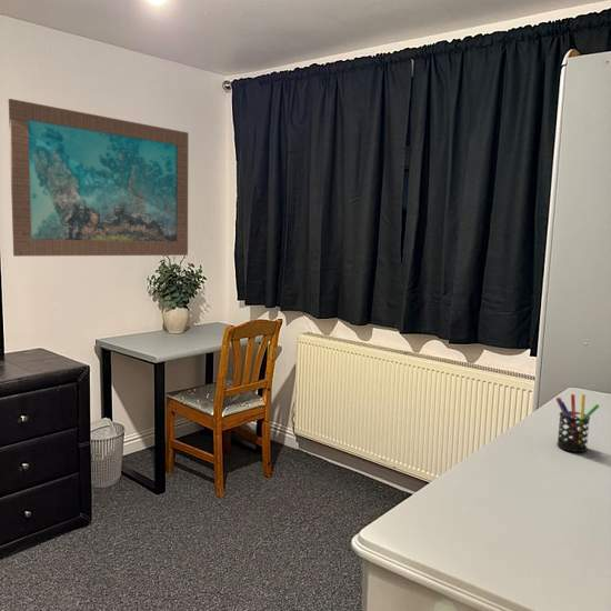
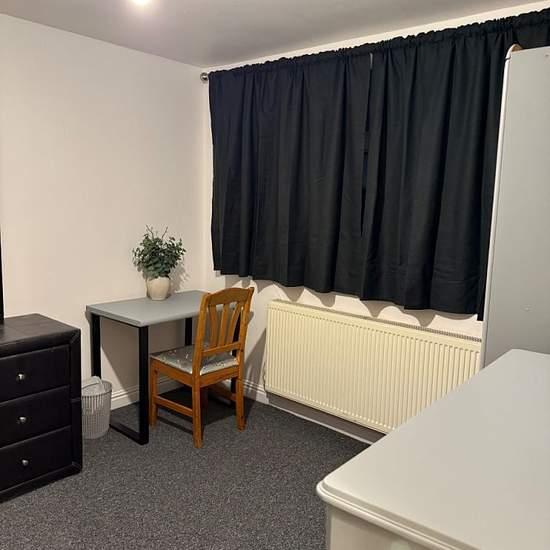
- wall art [8,98,189,258]
- pen holder [554,393,600,453]
